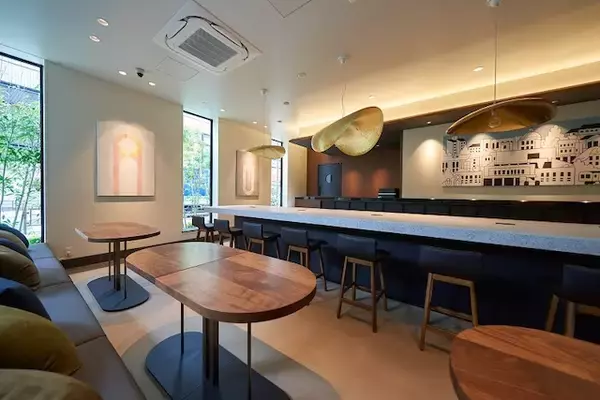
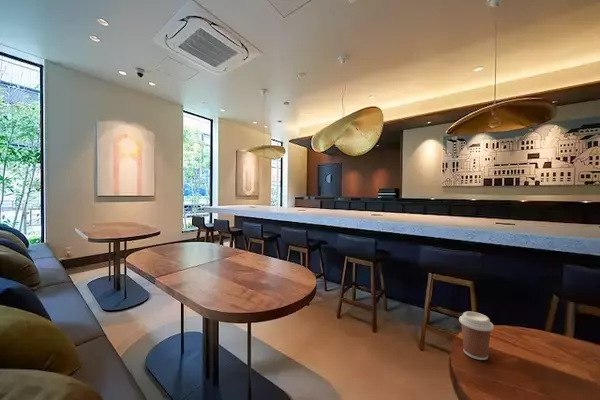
+ coffee cup [458,311,495,361]
